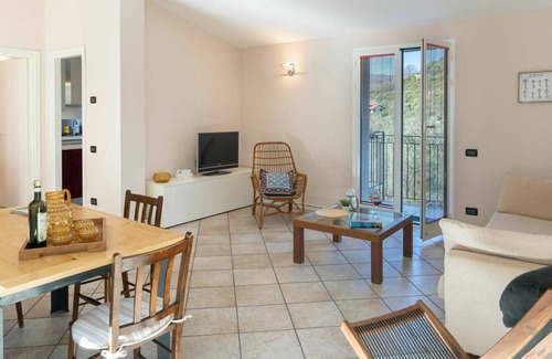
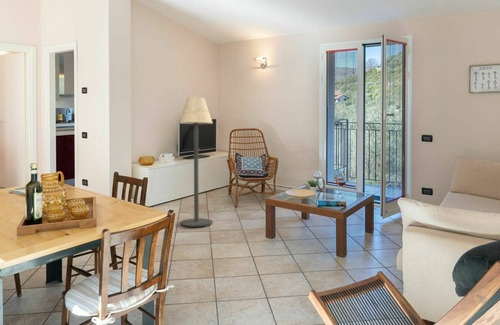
+ floor lamp [178,96,214,228]
